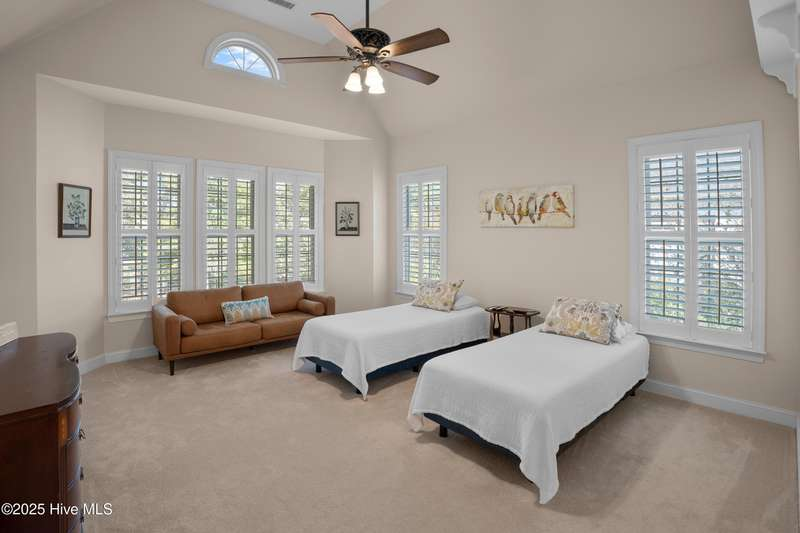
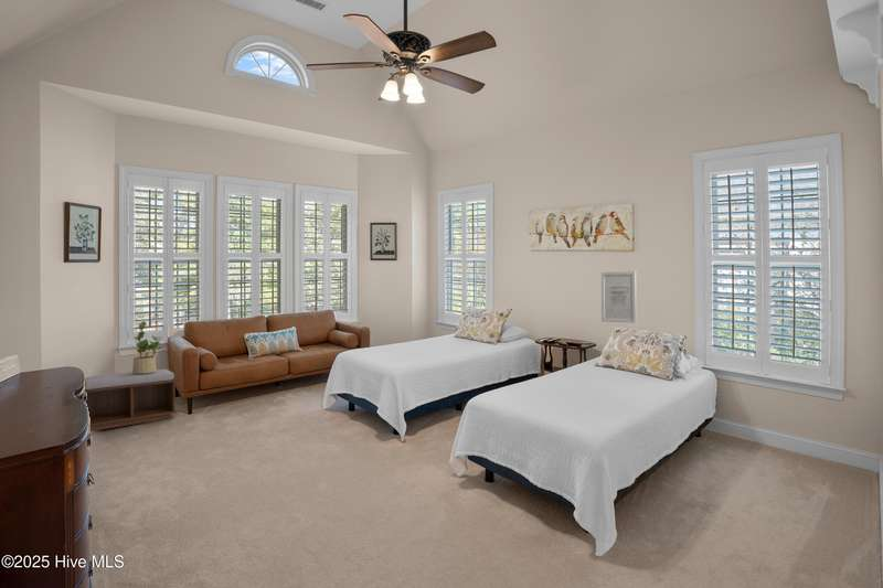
+ bench [84,368,177,432]
+ wall art [600,270,637,324]
+ potted plant [131,321,163,374]
